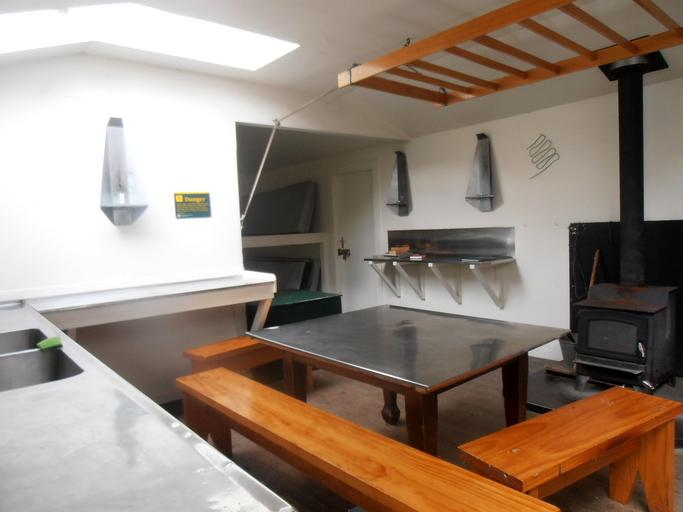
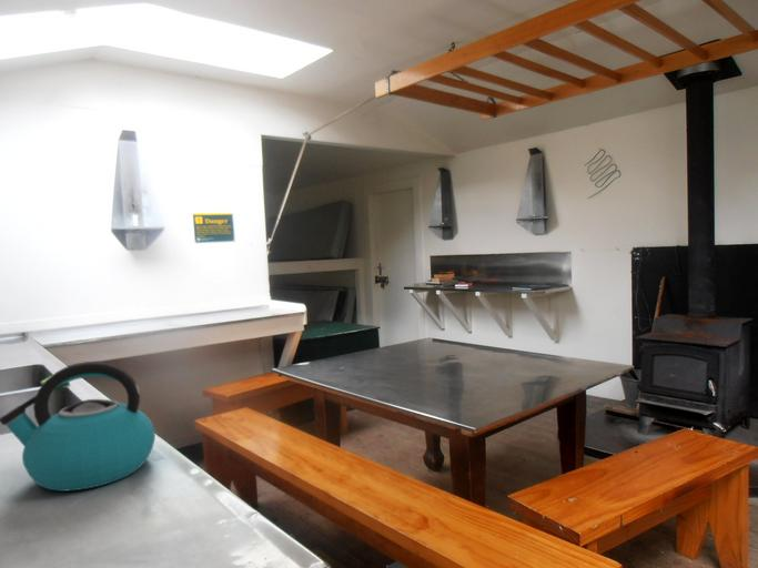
+ kettle [0,361,156,493]
